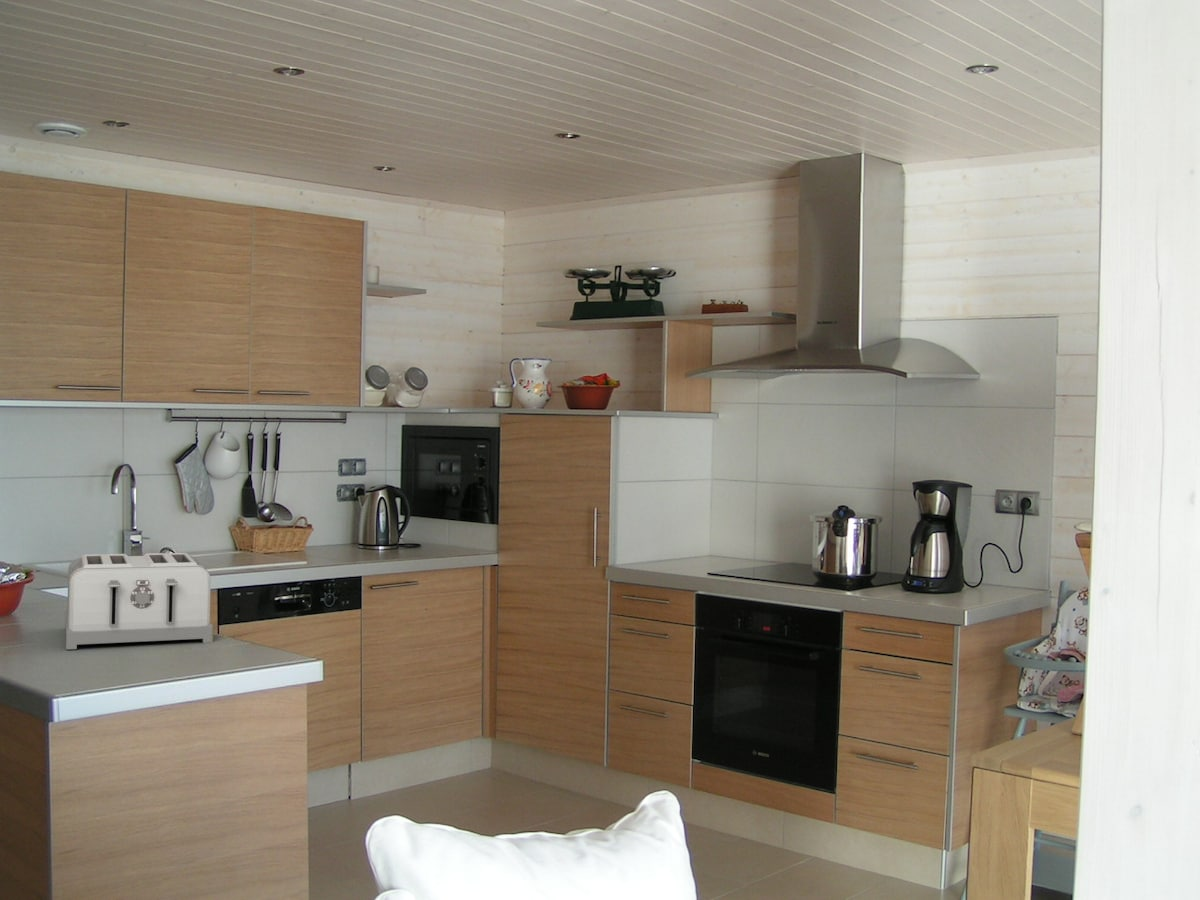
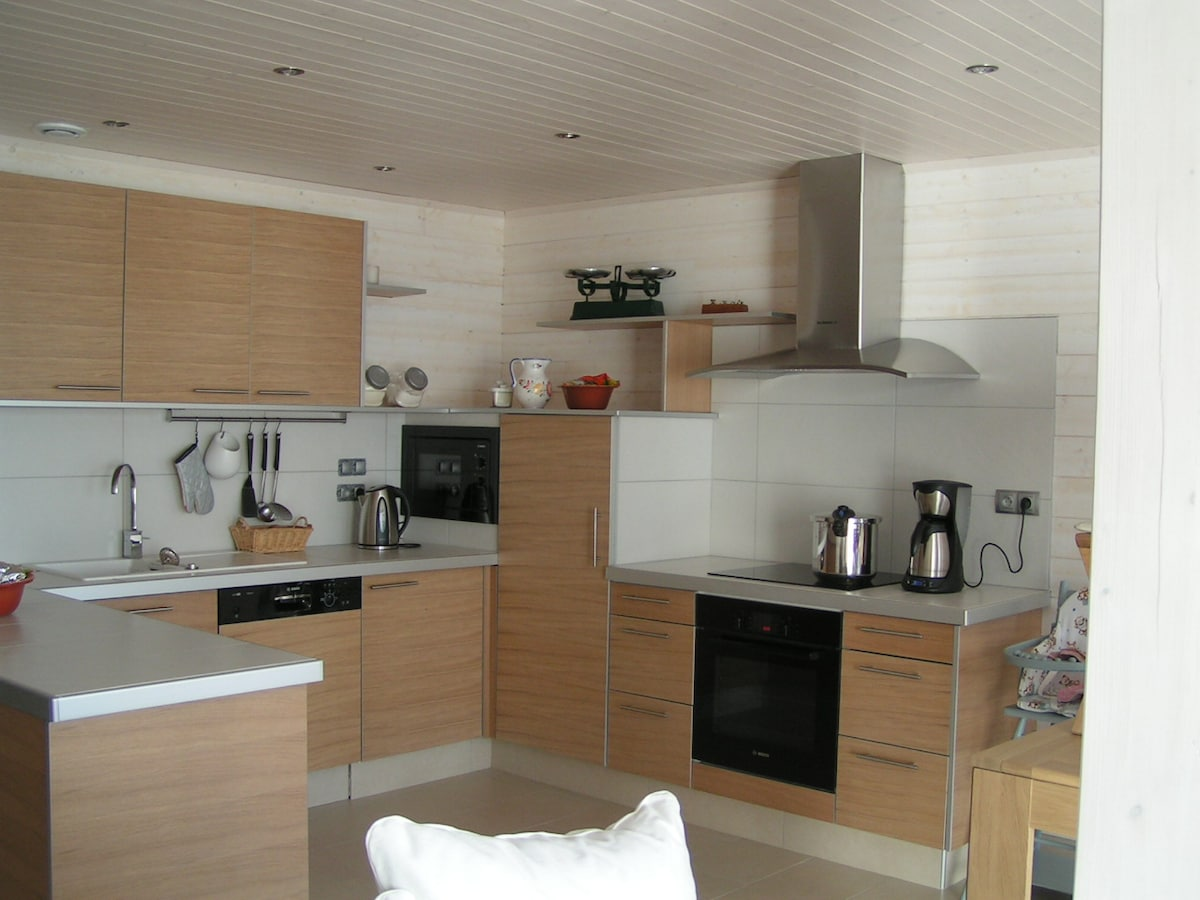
- toaster [64,552,214,650]
